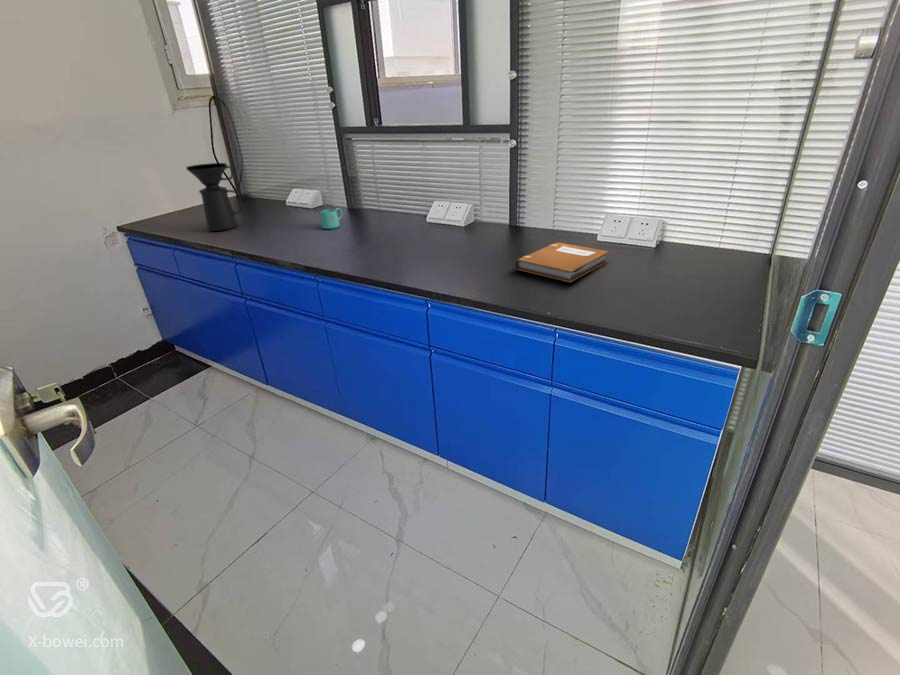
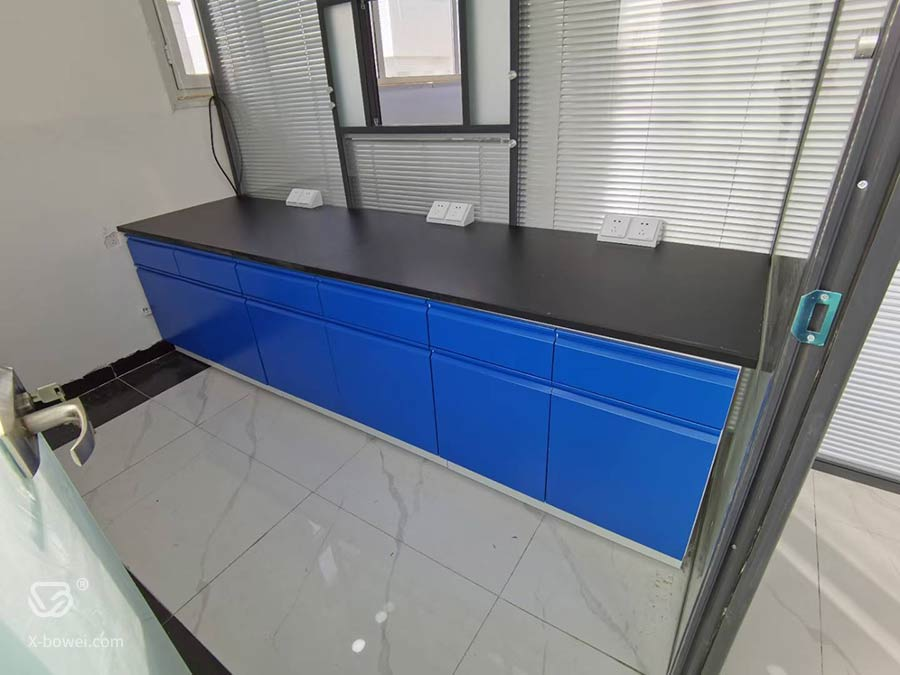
- notebook [514,241,610,283]
- mug [320,207,344,230]
- coffee maker [185,162,243,232]
